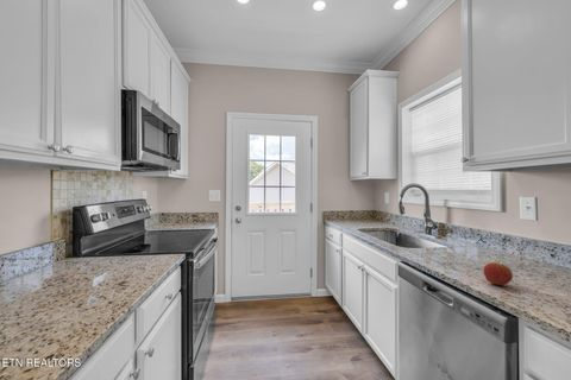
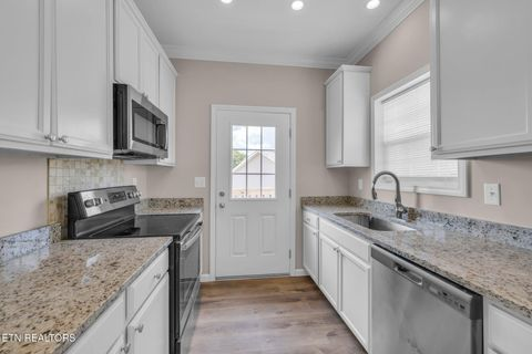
- apple [482,261,514,286]
